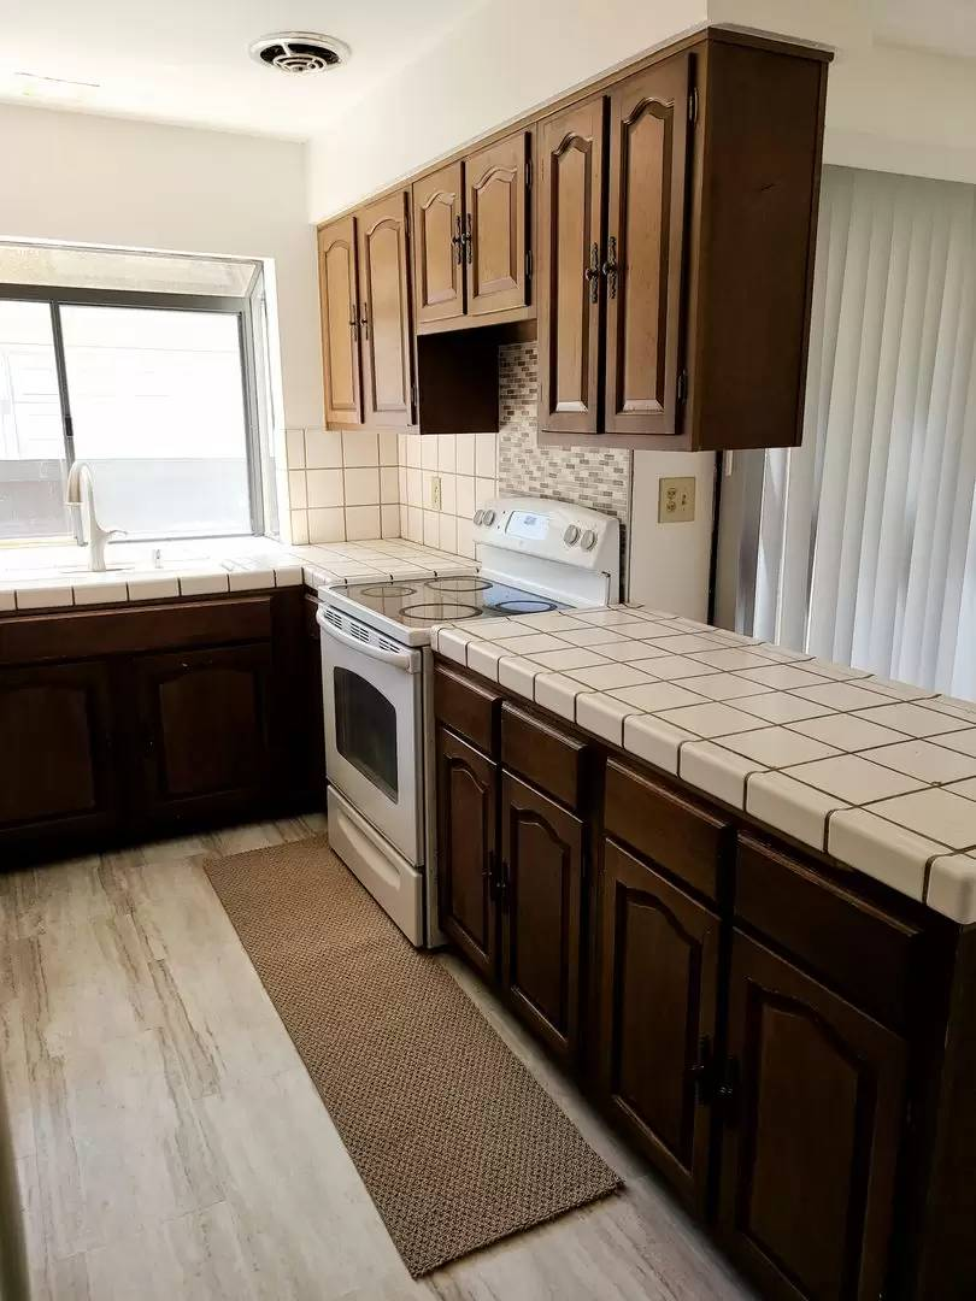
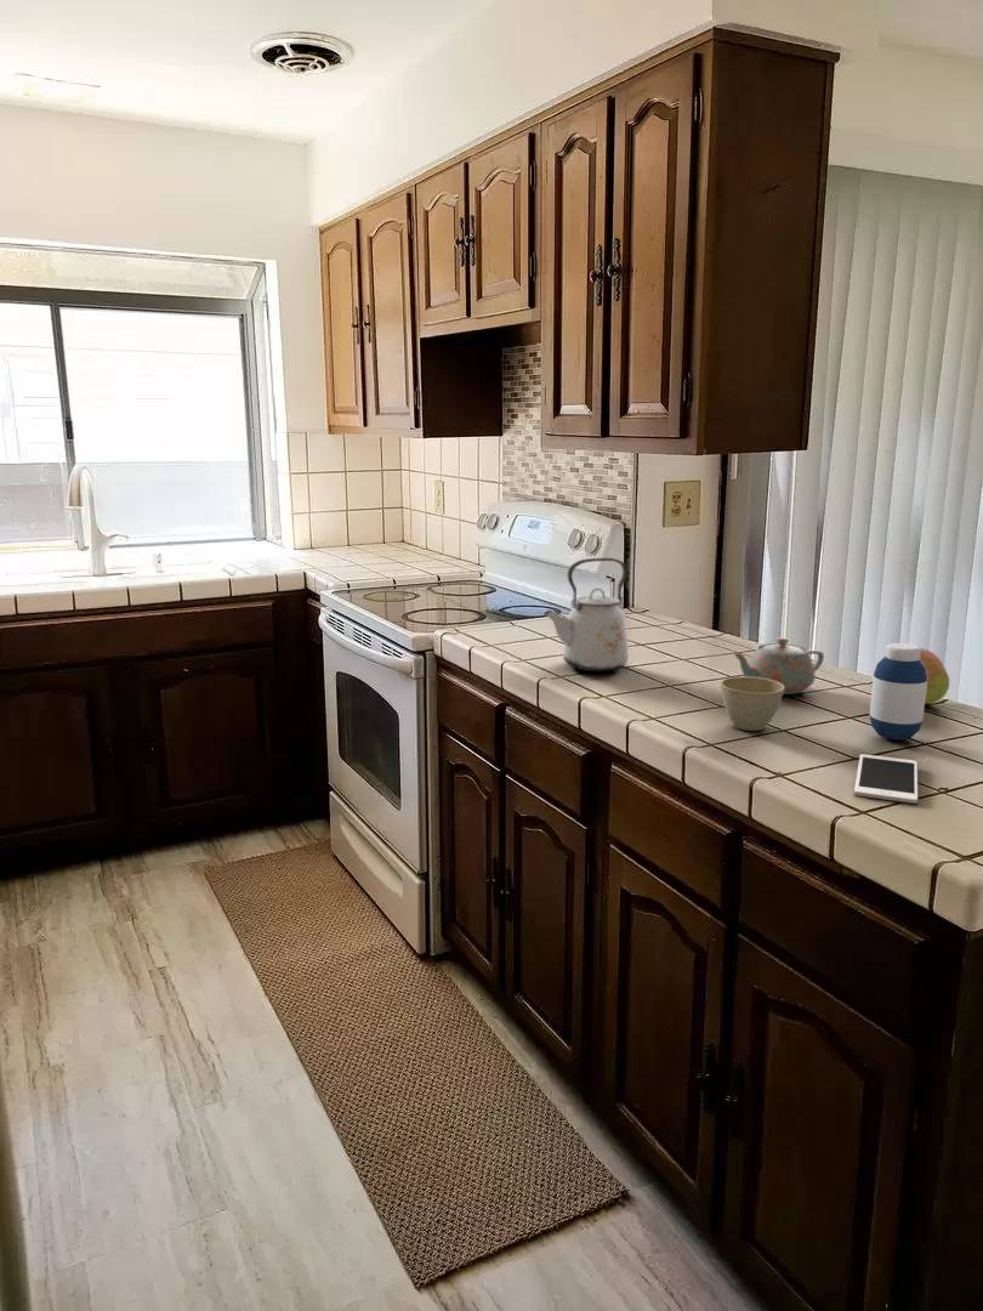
+ flower pot [720,676,784,732]
+ cell phone [853,753,919,805]
+ teapot [732,636,825,696]
+ fruit [919,647,950,705]
+ kettle [542,556,630,672]
+ medicine bottle [869,642,927,740]
